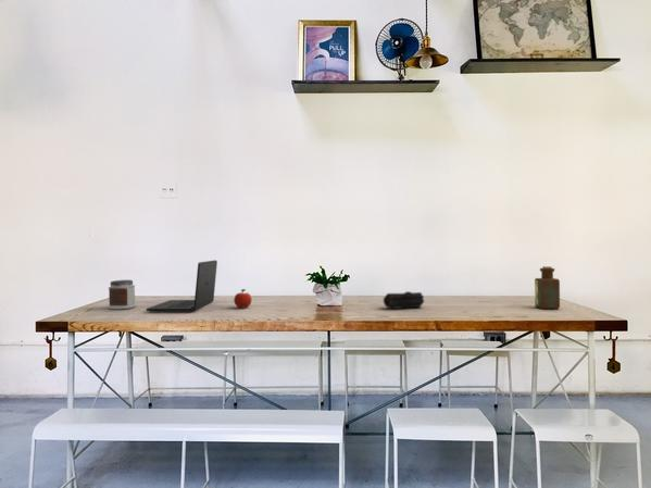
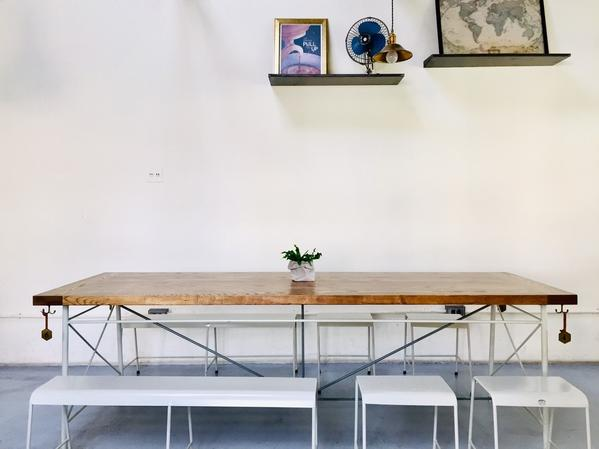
- laptop [146,260,218,313]
- pencil case [383,290,425,310]
- jar [108,279,137,310]
- bottle [534,265,561,310]
- fruit [233,288,253,309]
